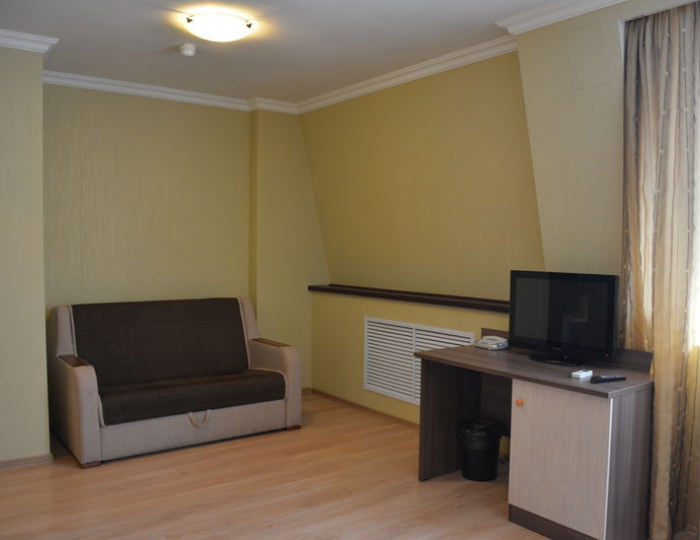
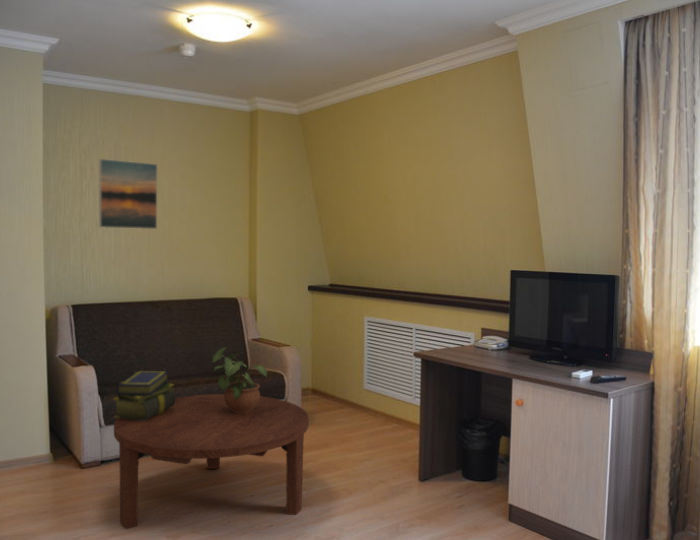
+ potted plant [211,346,268,413]
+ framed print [98,158,158,230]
+ coffee table [113,393,310,530]
+ stack of books [113,370,176,421]
